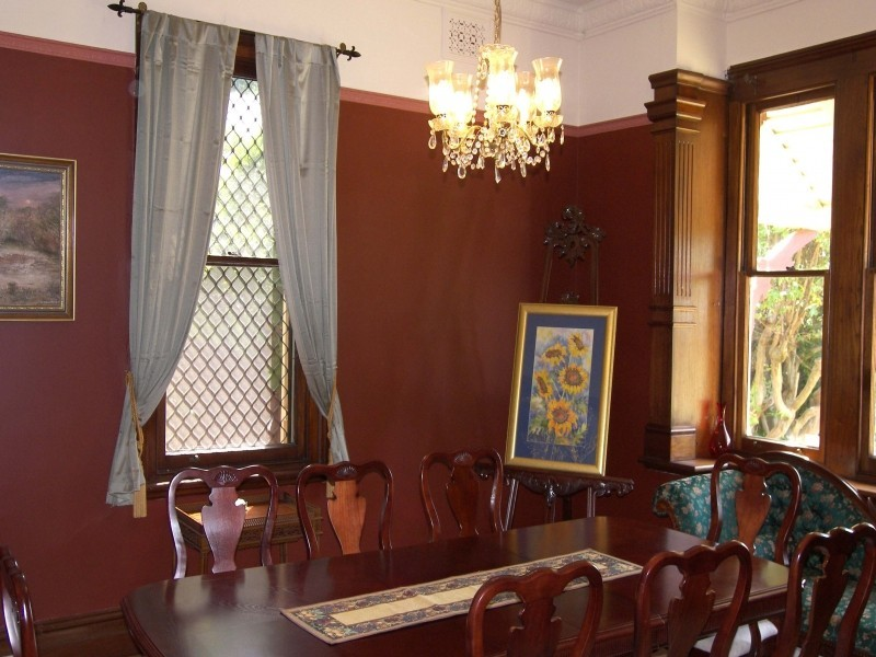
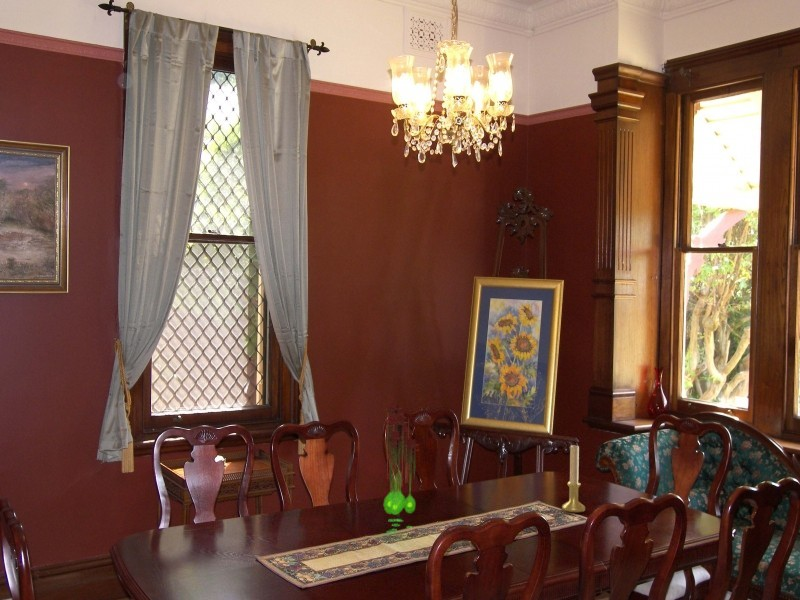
+ flower arrangement [383,398,428,534]
+ candle holder [561,443,586,514]
